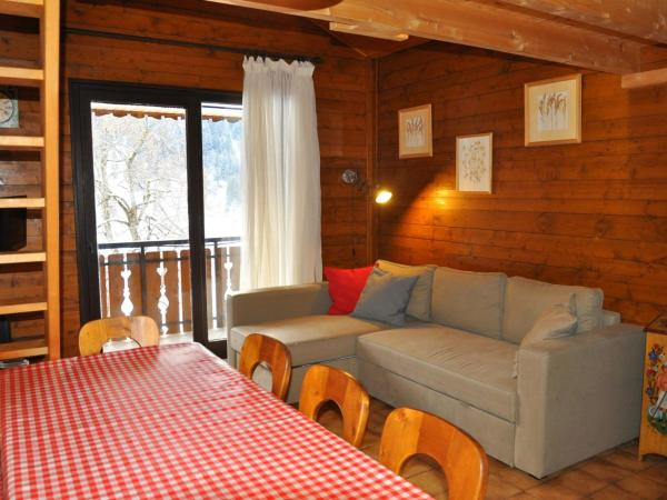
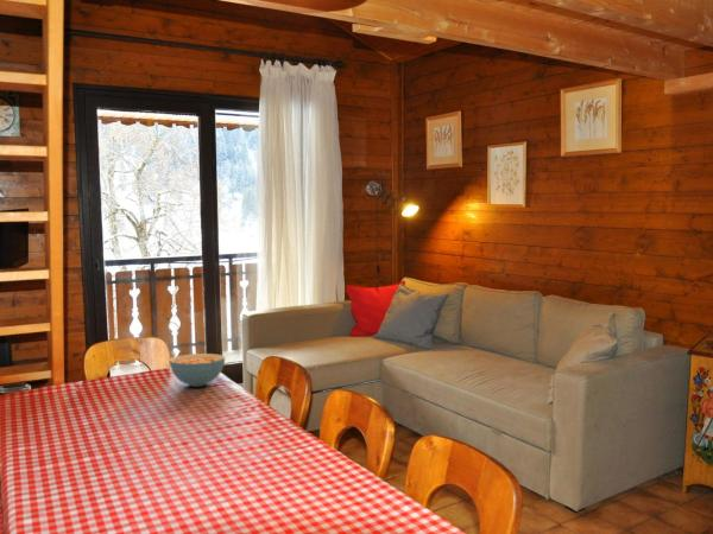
+ cereal bowl [169,352,226,388]
